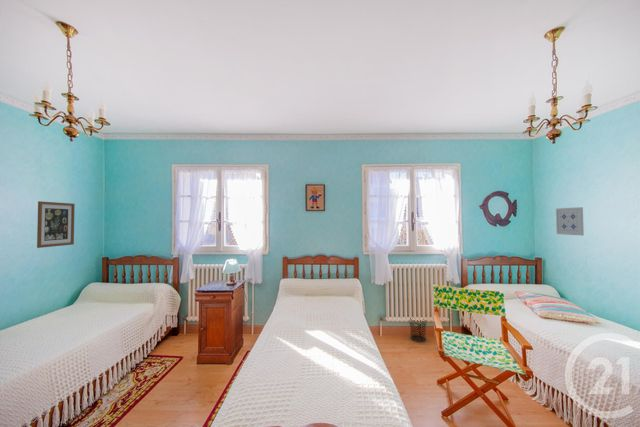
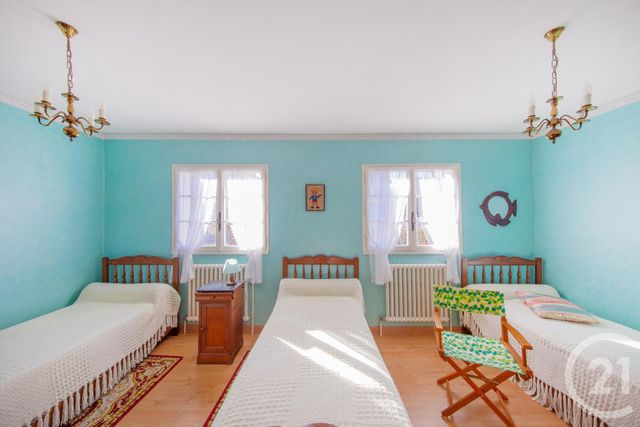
- wall art [555,206,585,237]
- wall art [36,200,76,249]
- waste bin [408,319,428,343]
